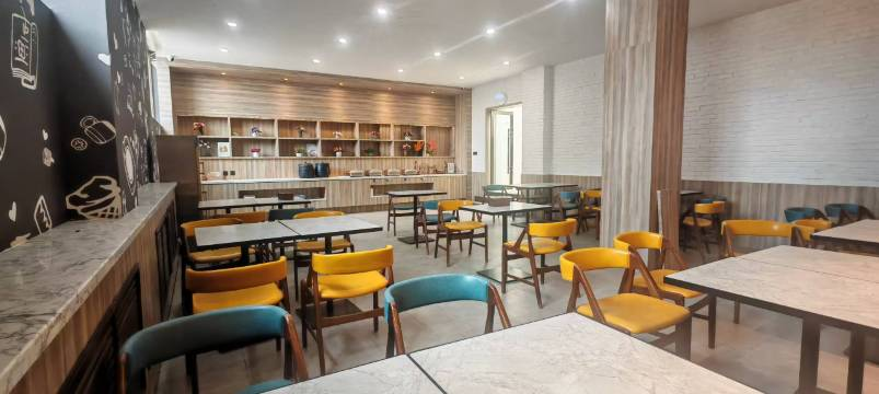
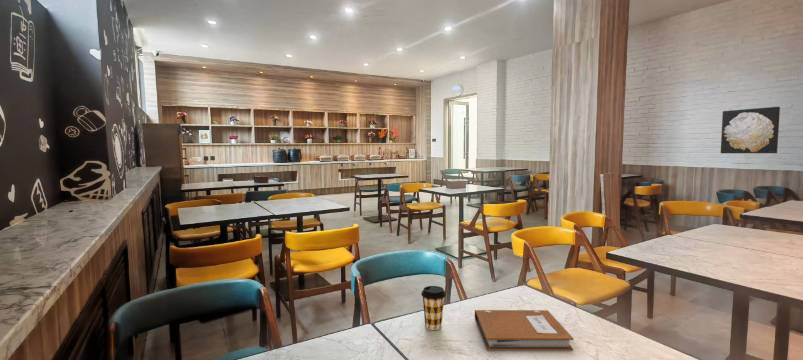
+ notebook [474,309,575,352]
+ wall art [720,106,781,154]
+ coffee cup [420,285,447,331]
